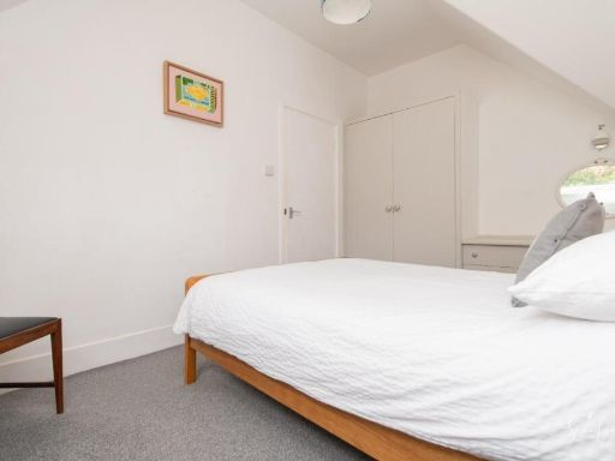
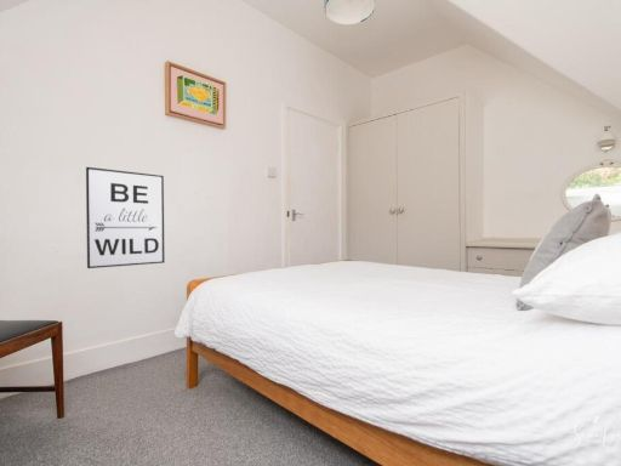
+ wall art [85,166,166,269]
